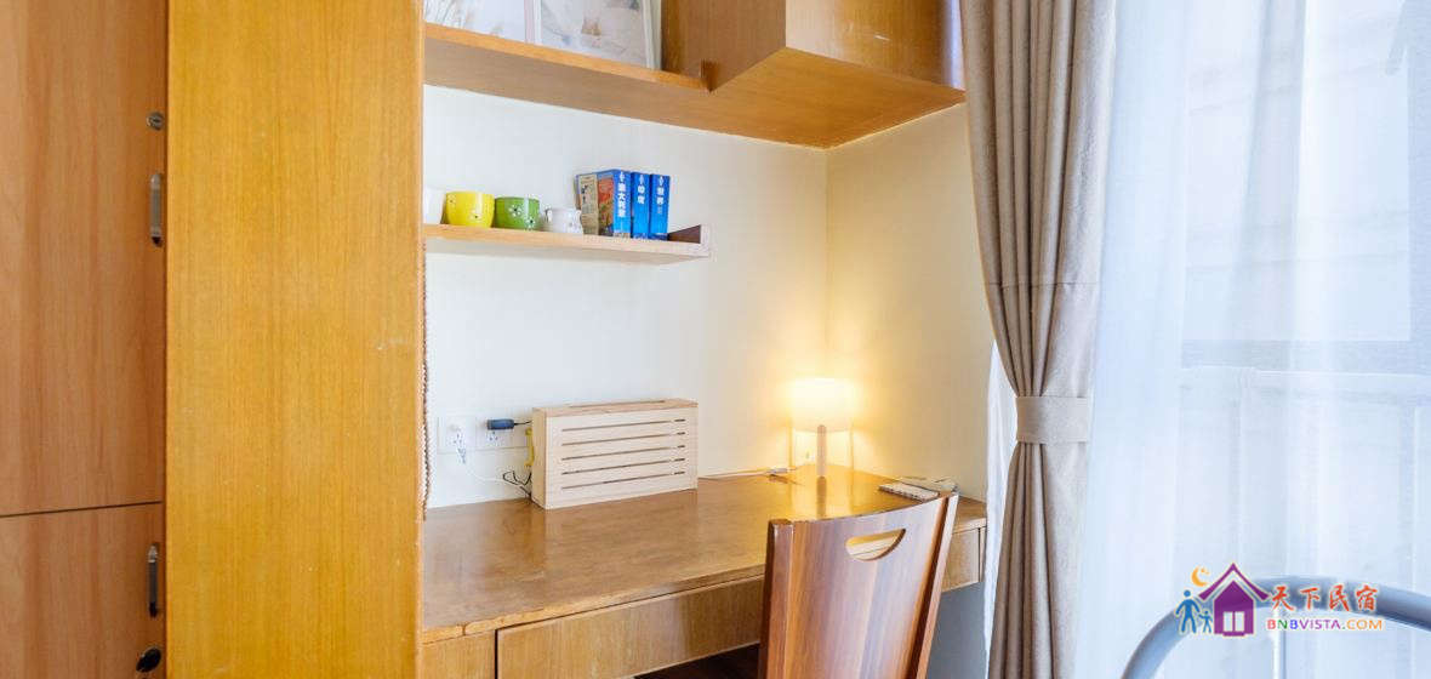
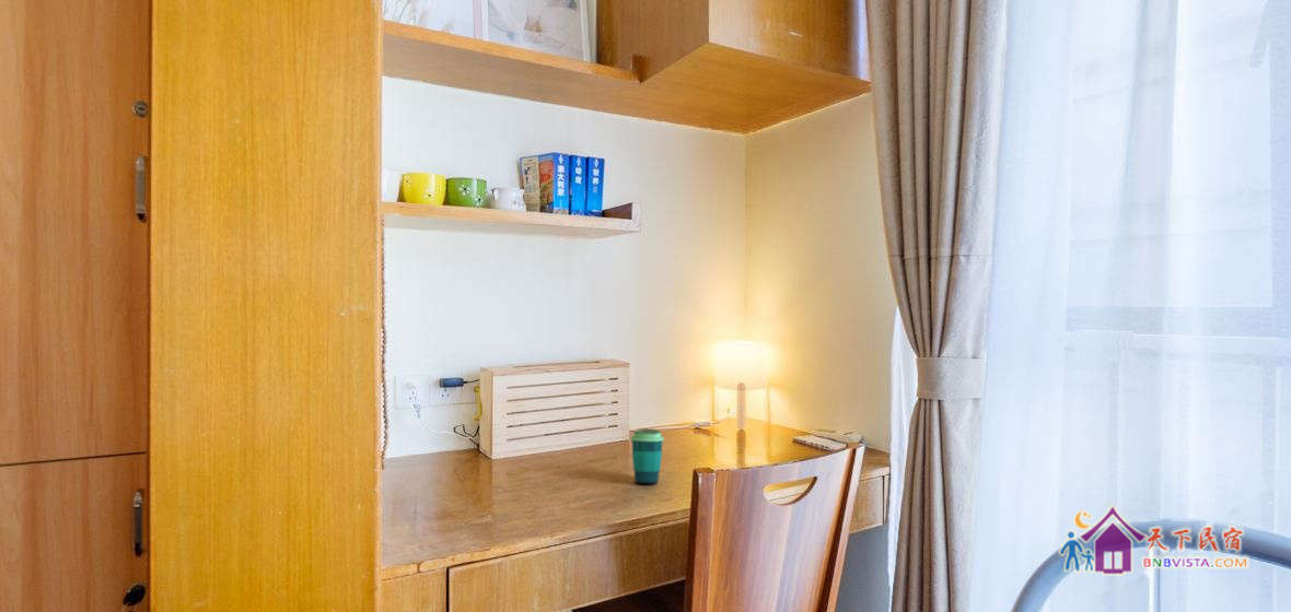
+ cup [630,427,665,485]
